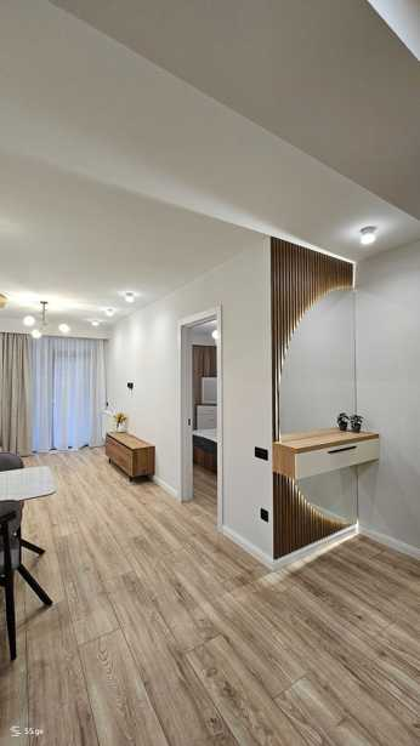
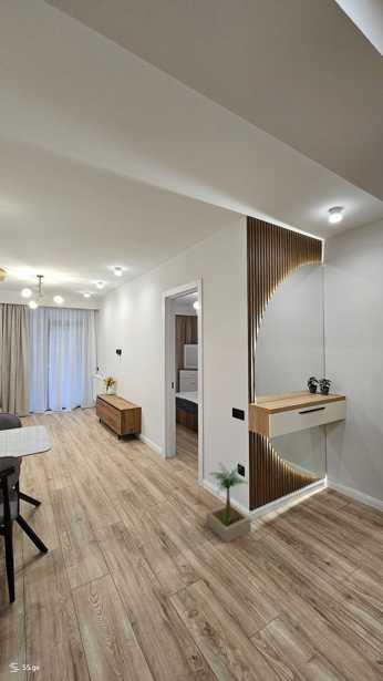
+ potted plant [206,462,252,544]
